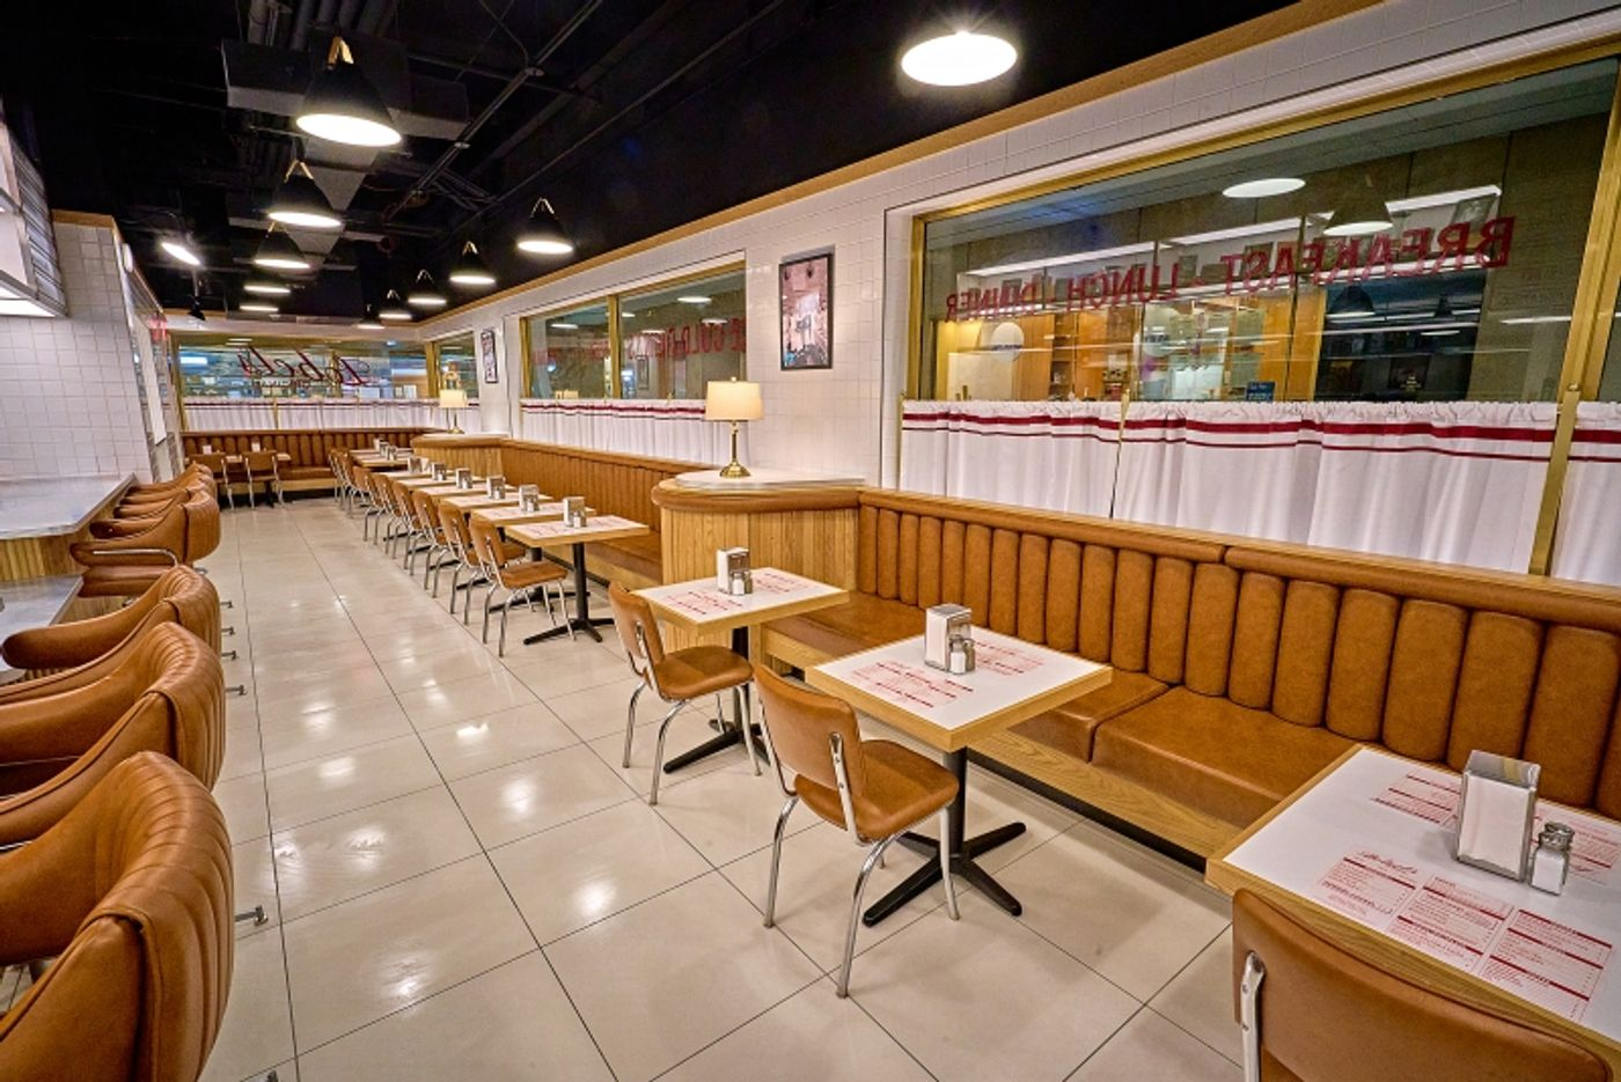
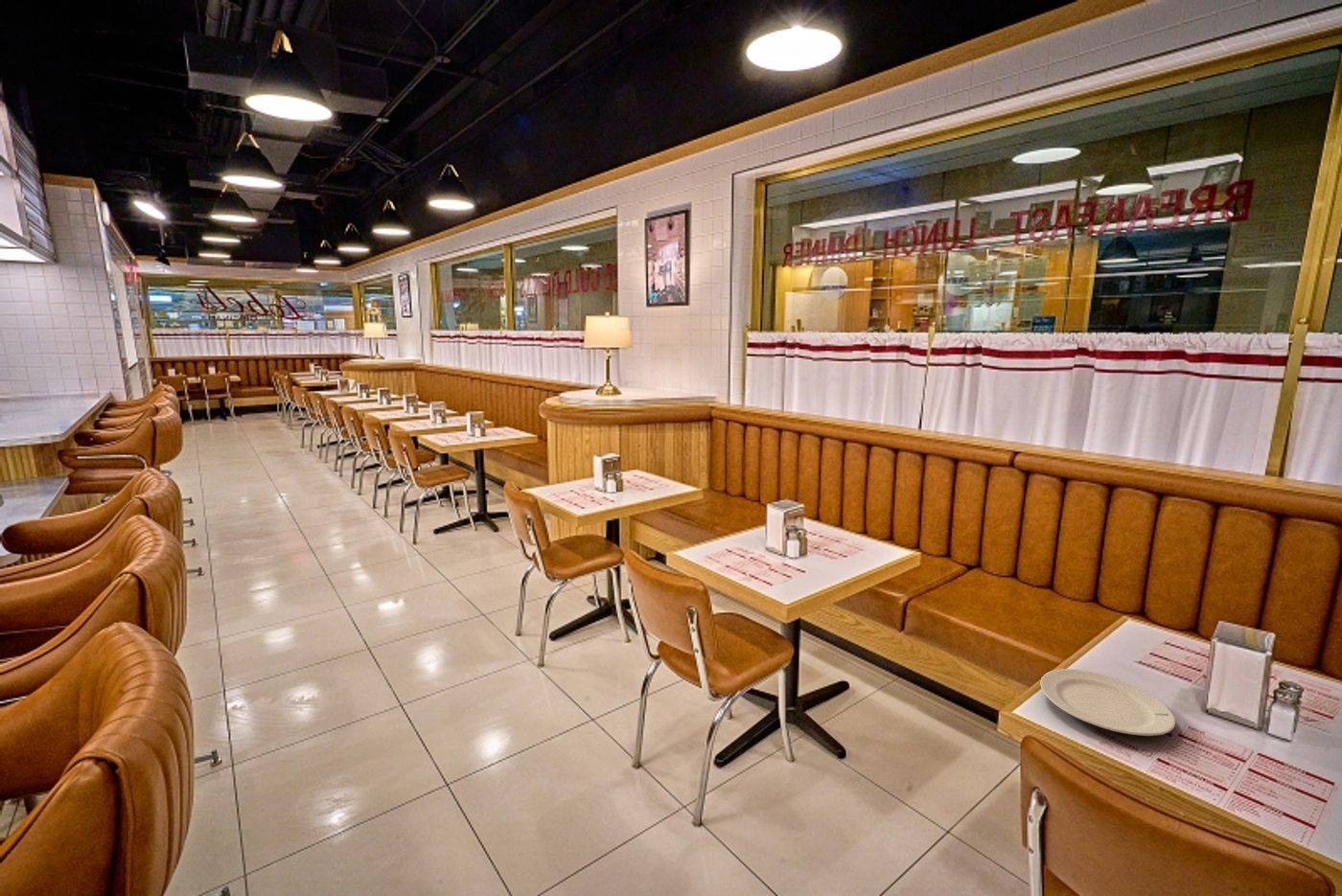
+ chinaware [1039,668,1176,737]
